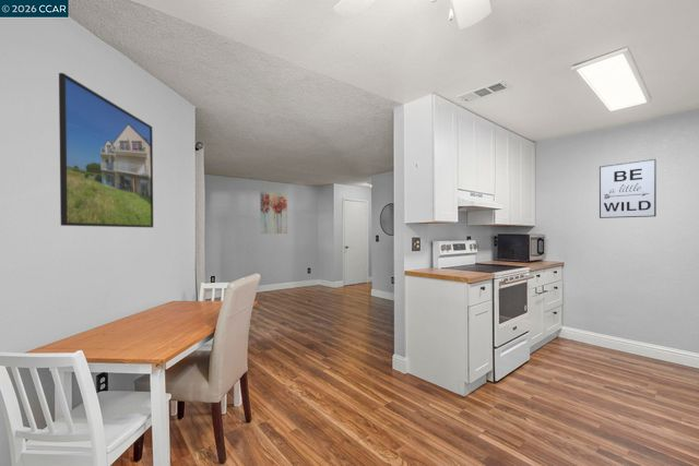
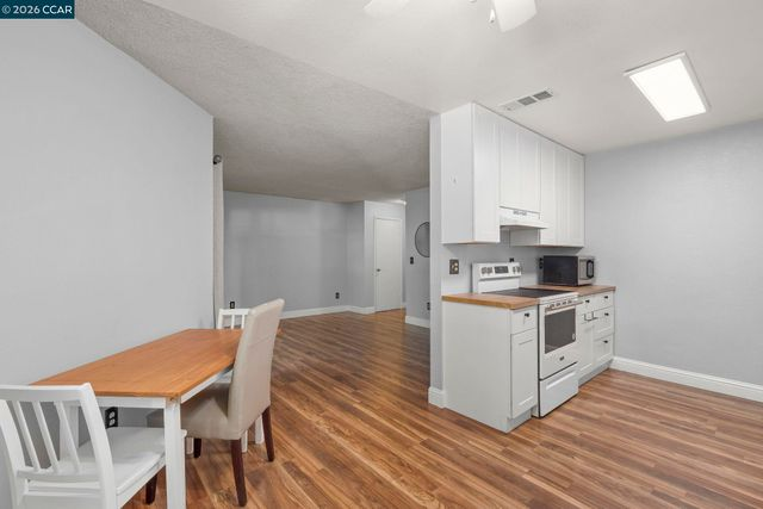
- wall art [599,158,657,219]
- wall art [259,190,288,235]
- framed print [58,72,154,228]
